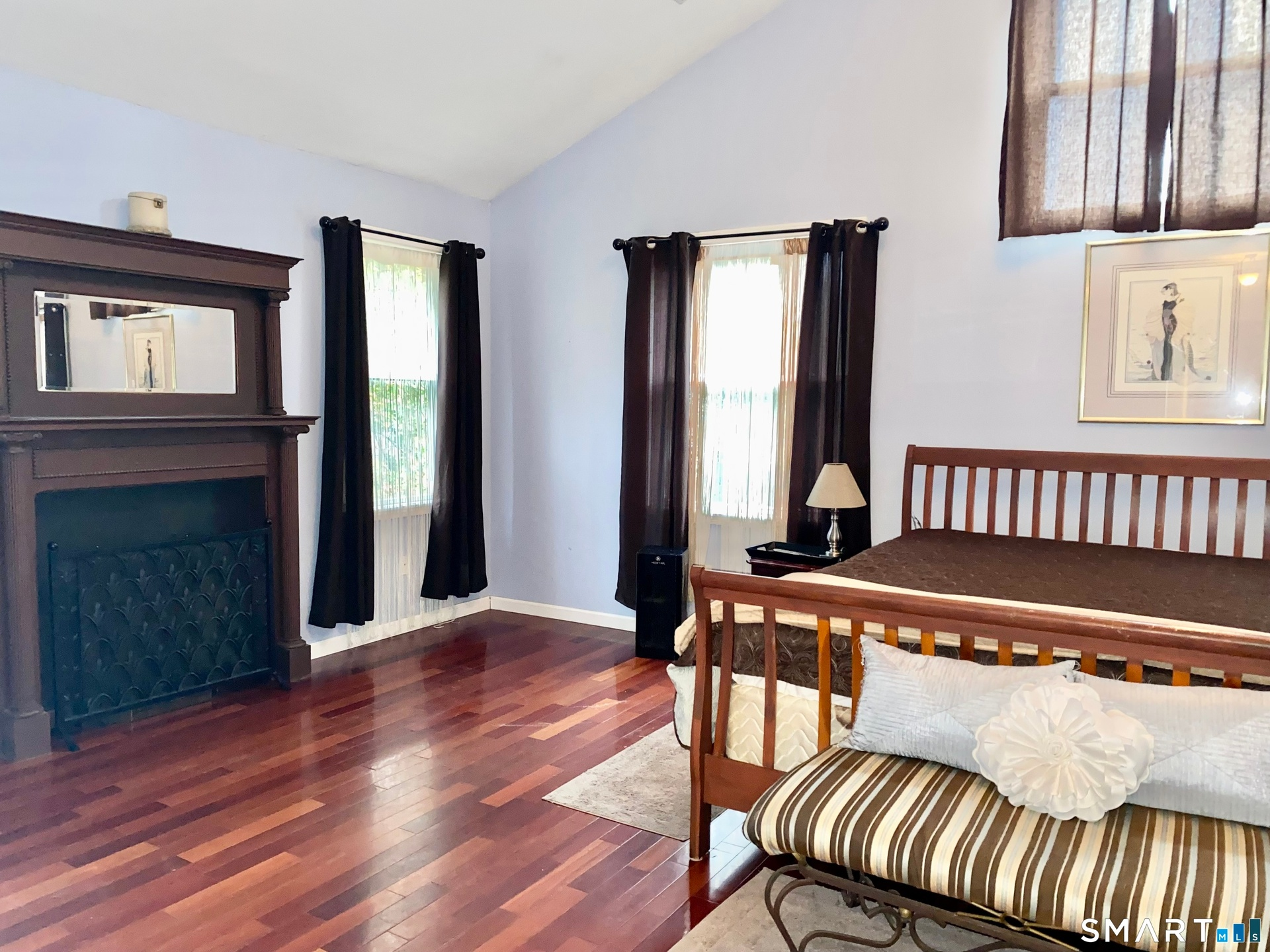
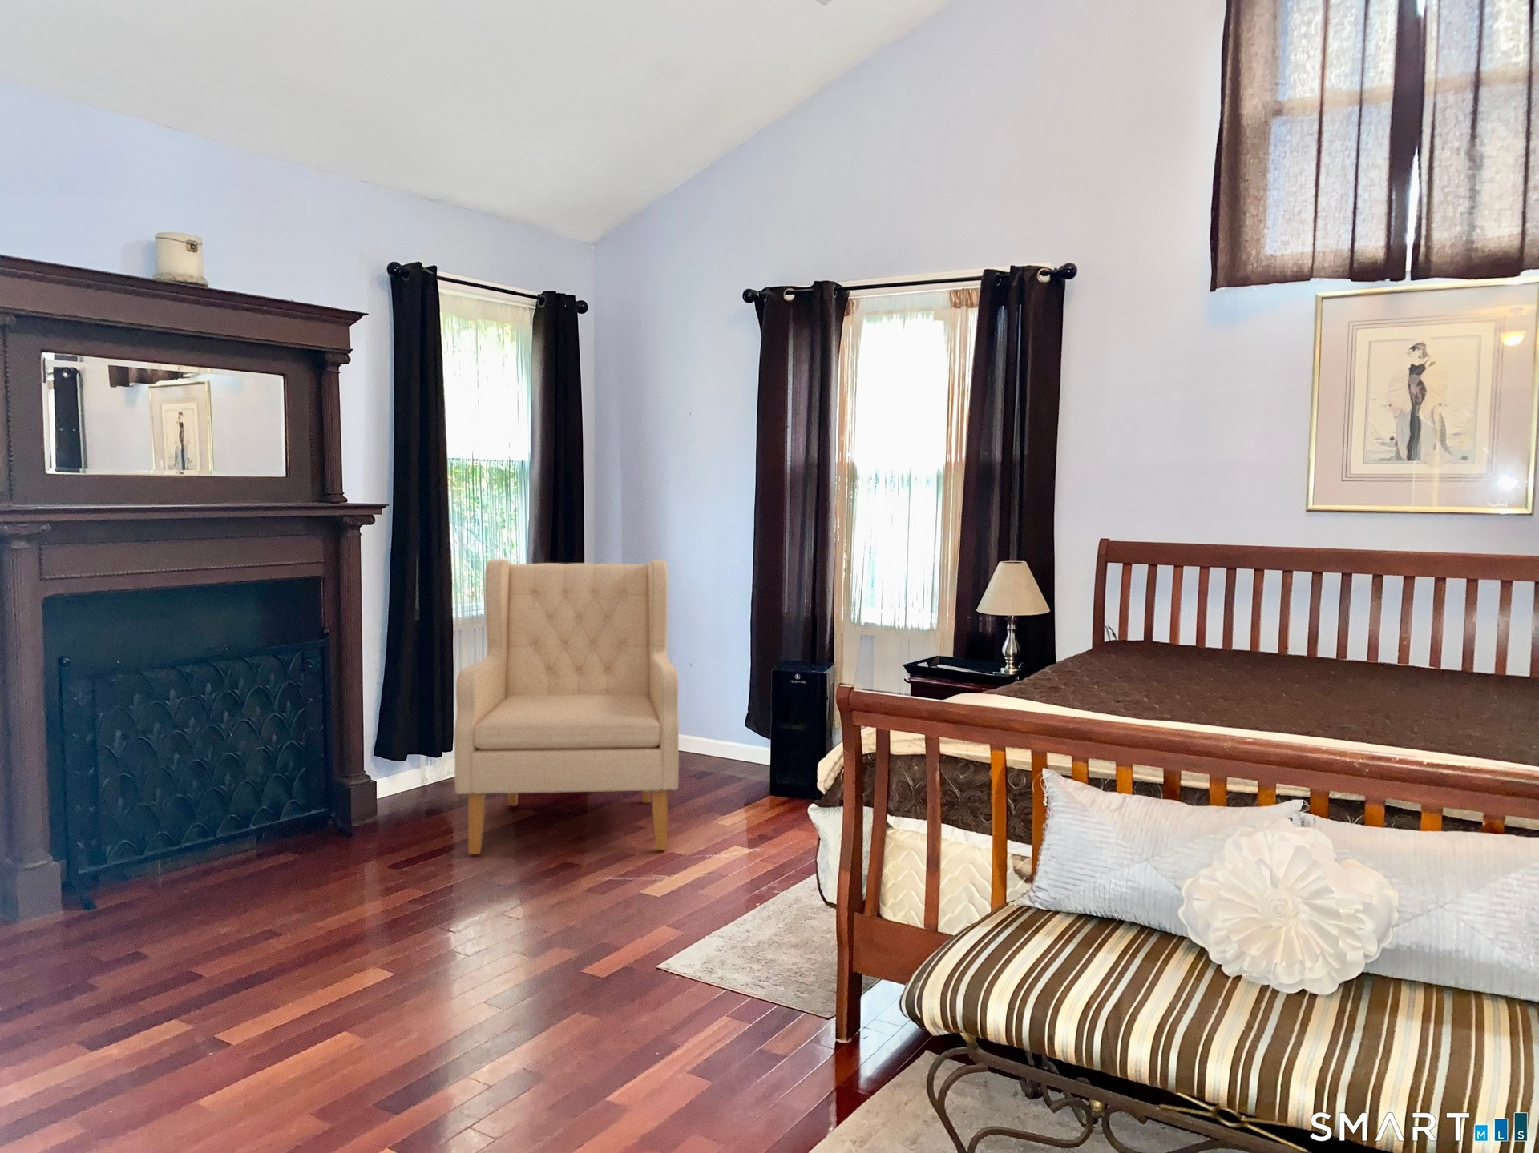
+ chair [453,558,680,855]
